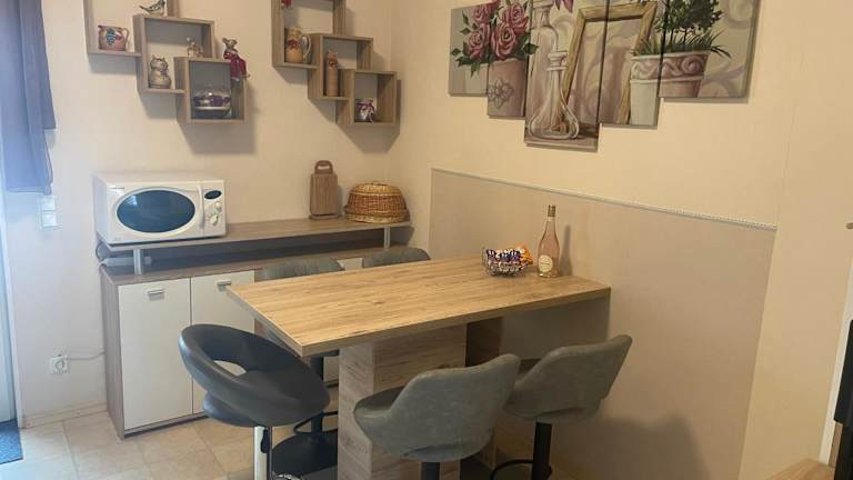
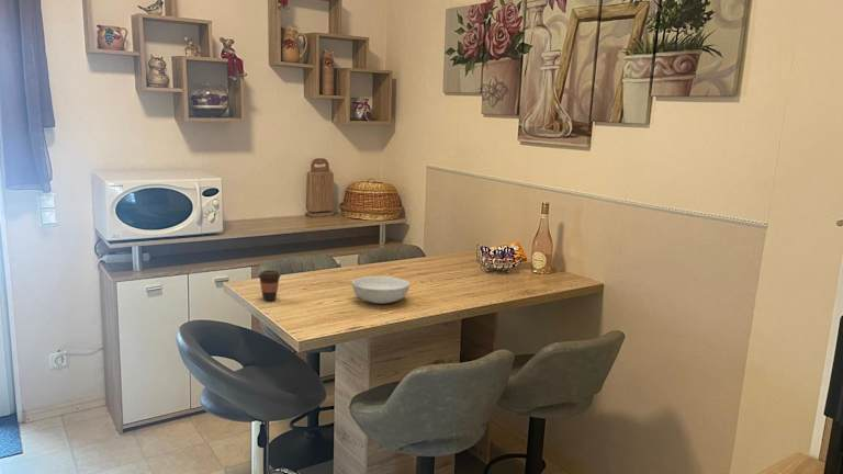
+ serving bowl [351,275,411,305]
+ coffee cup [257,270,282,302]
